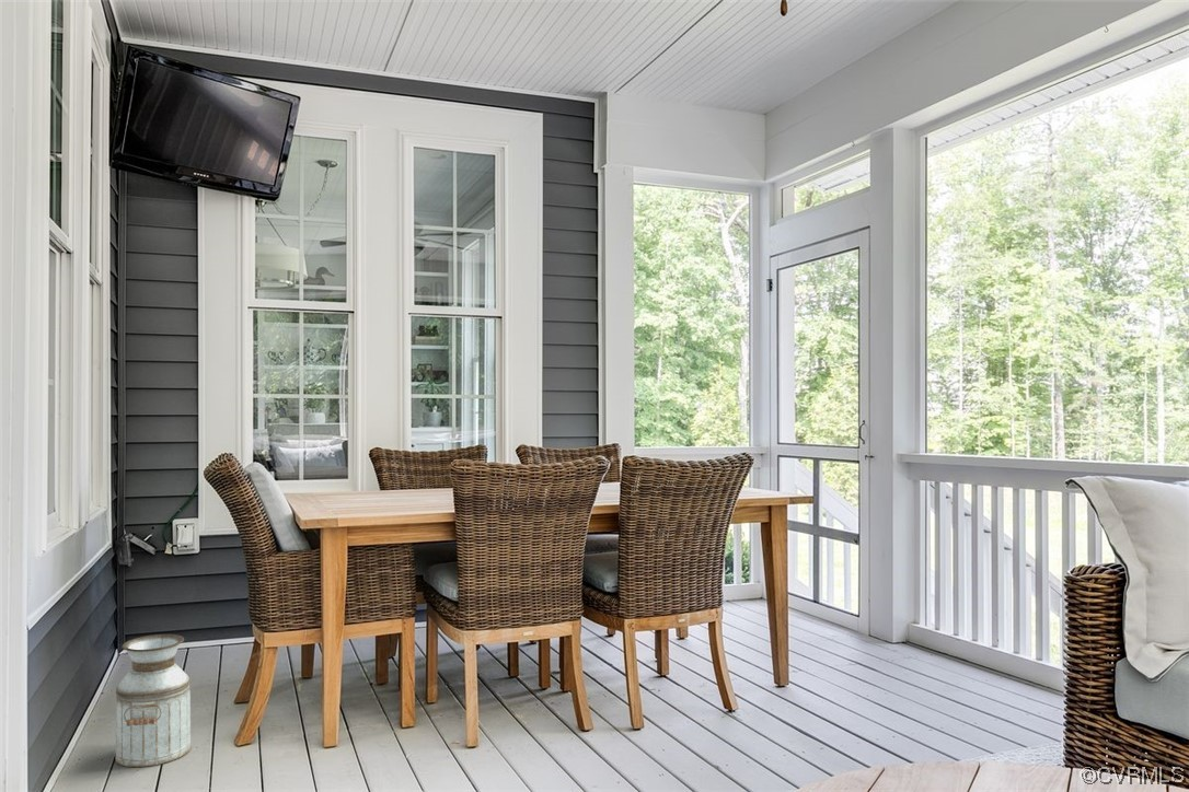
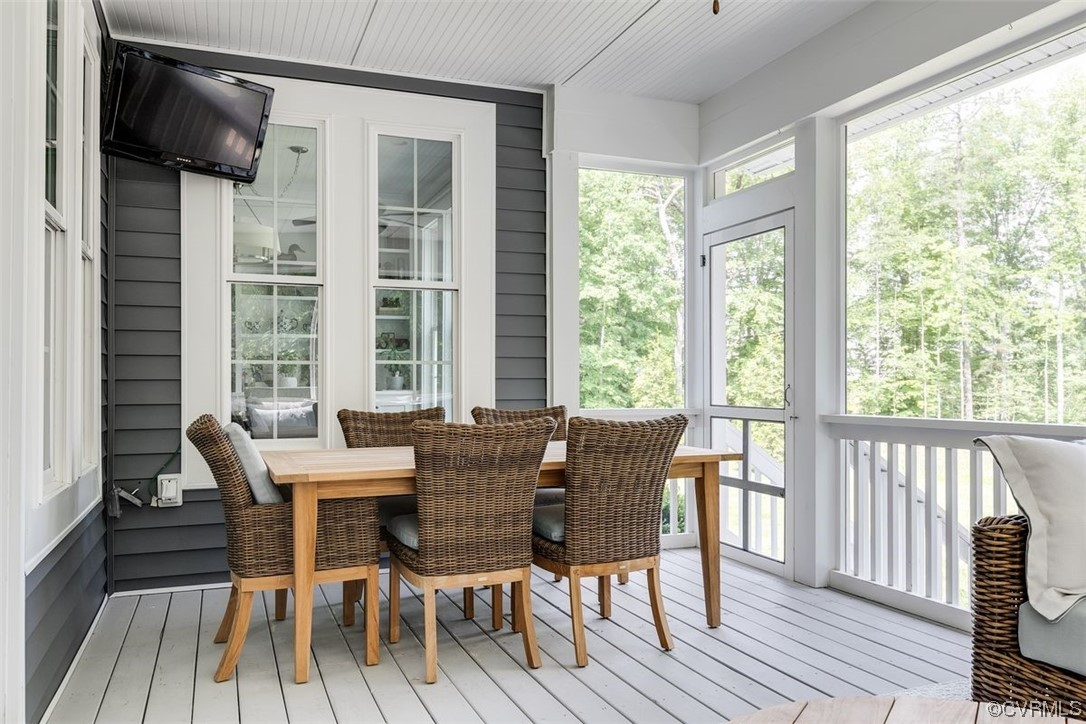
- planter [114,633,192,768]
